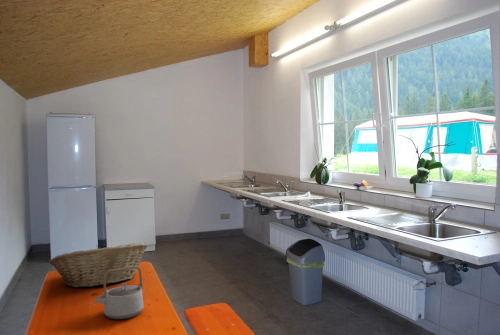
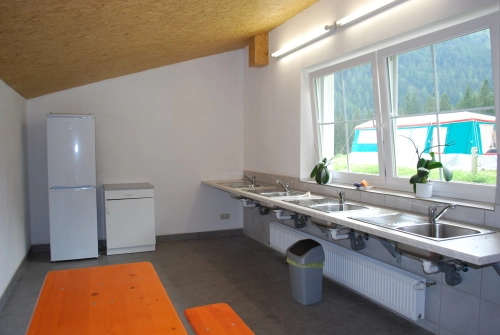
- teapot [94,266,144,320]
- fruit basket [48,242,148,288]
